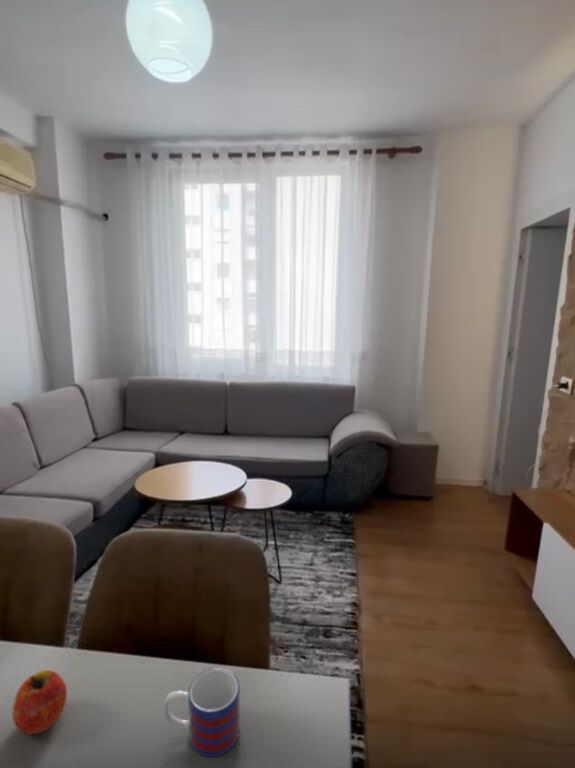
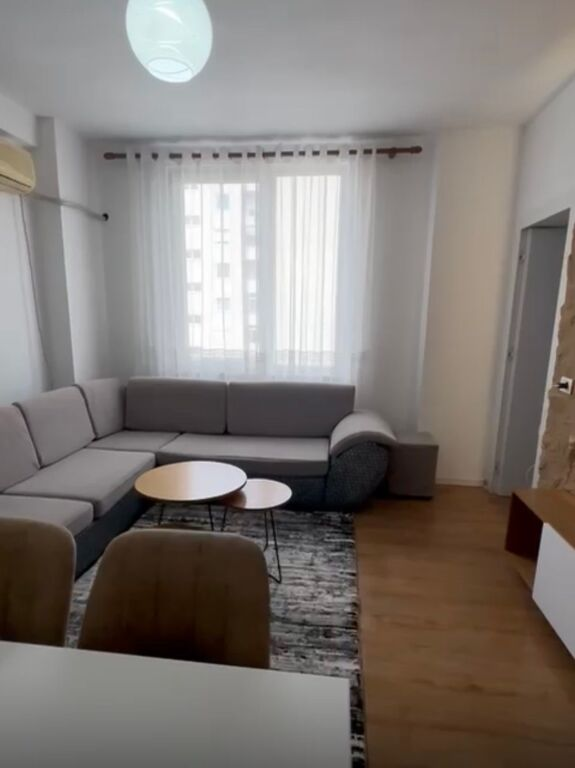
- mug [162,667,241,758]
- apple [11,669,68,735]
